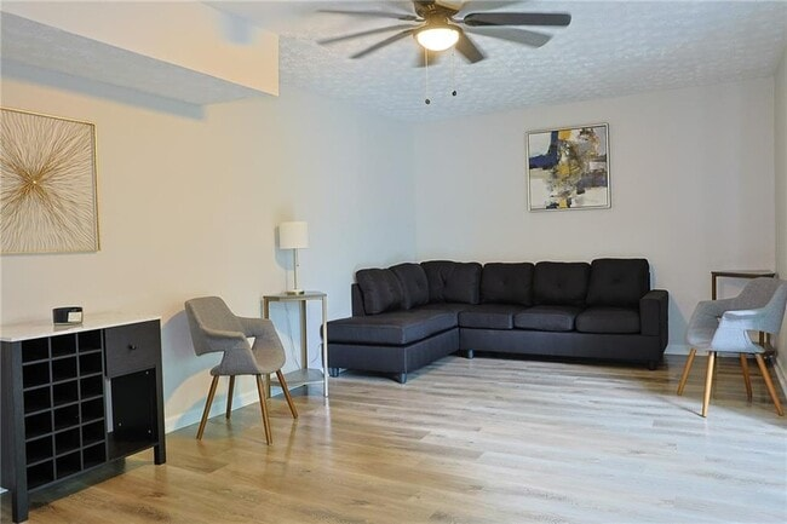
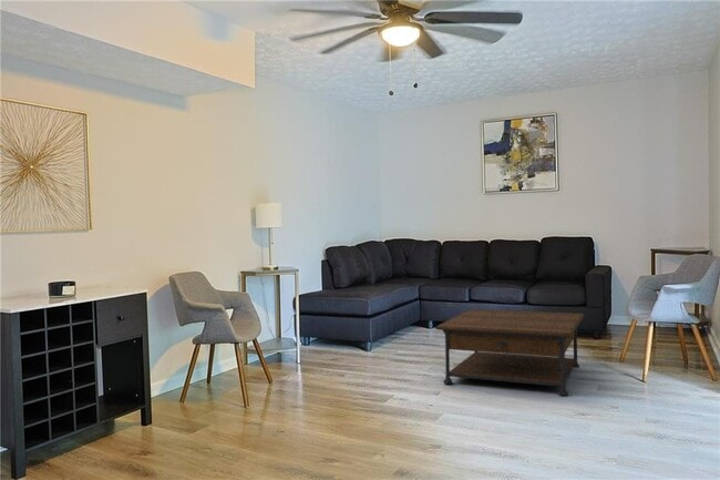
+ coffee table [434,308,586,397]
